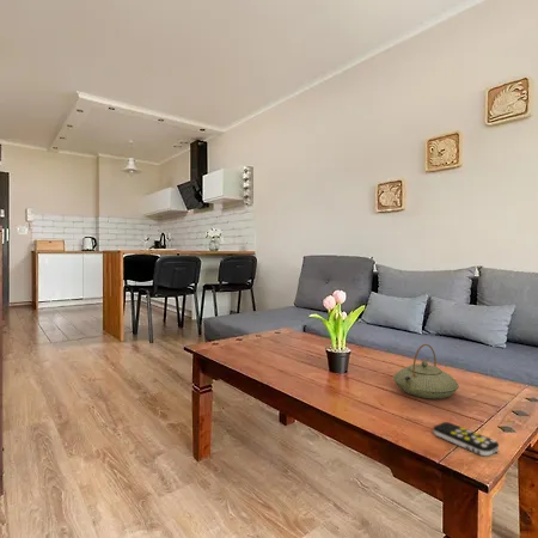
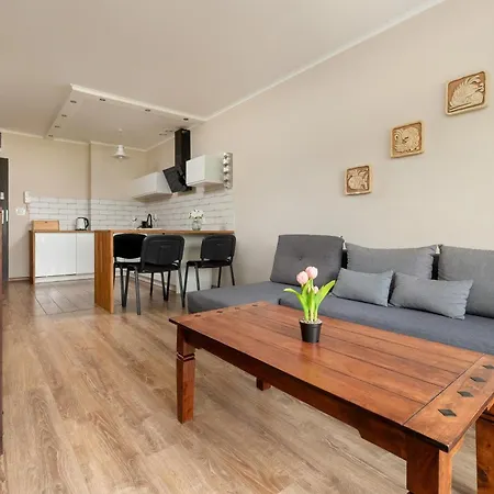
- remote control [432,421,500,457]
- teapot [392,343,459,401]
